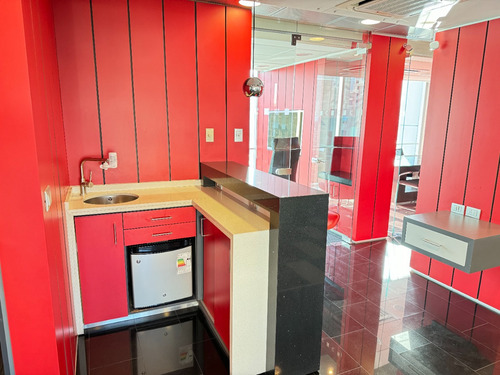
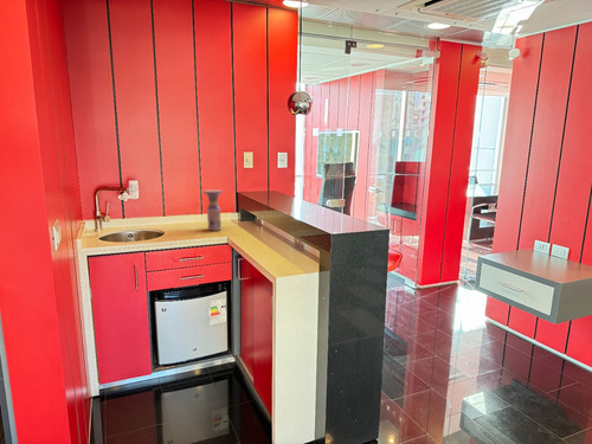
+ vase [202,188,224,232]
